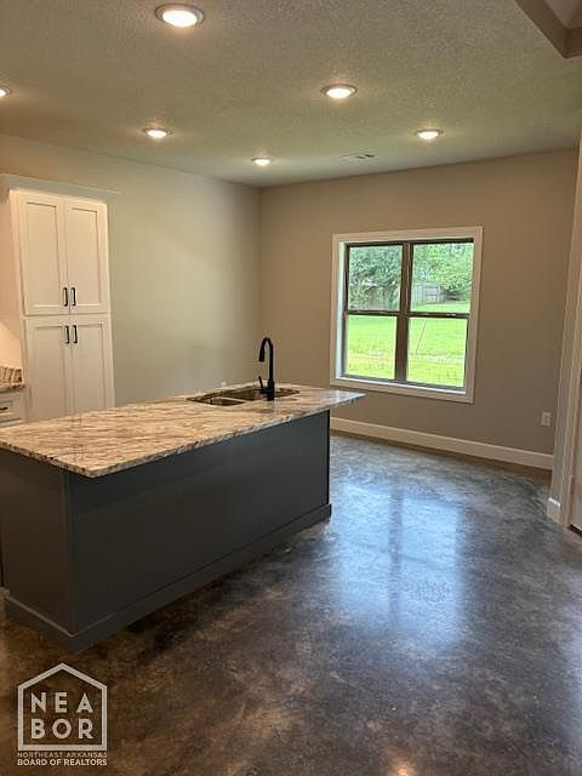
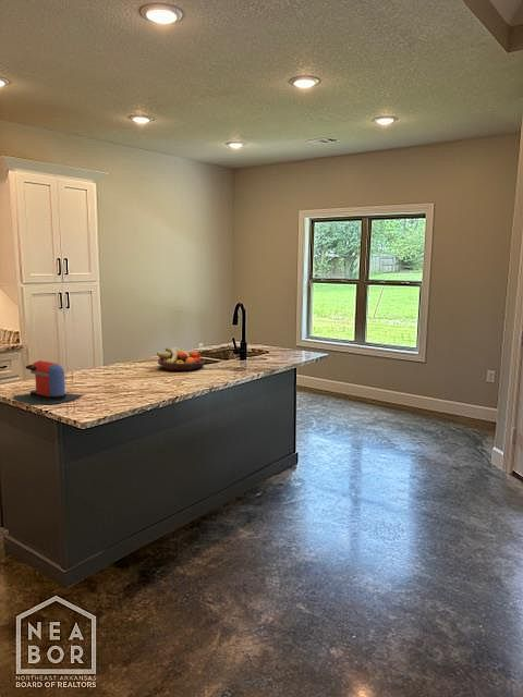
+ coffee maker [12,359,83,406]
+ fruit bowl [156,346,206,372]
